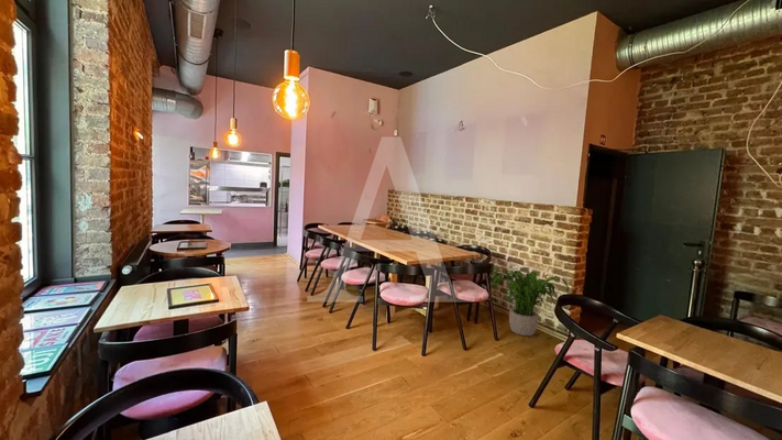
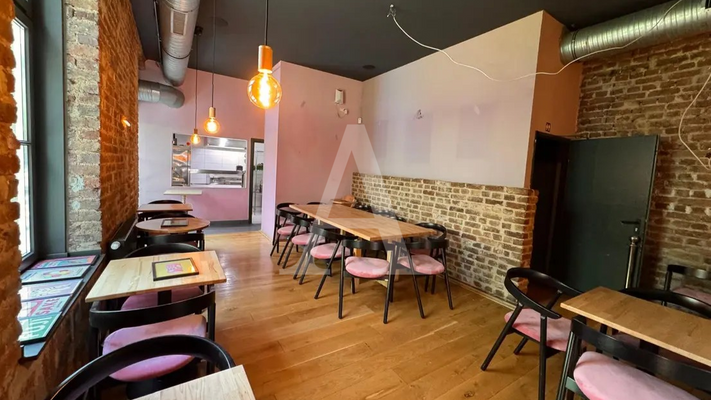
- potted plant [489,266,570,337]
